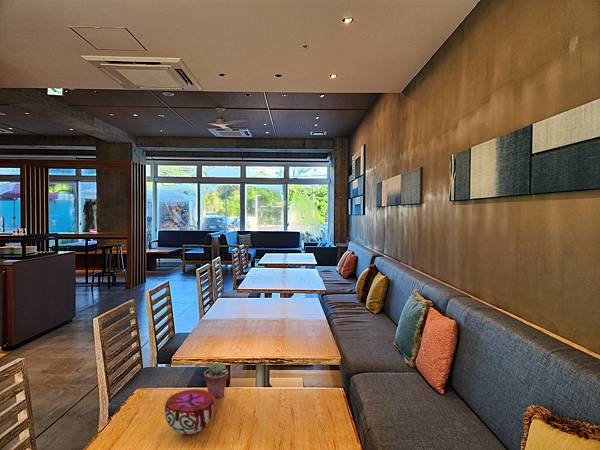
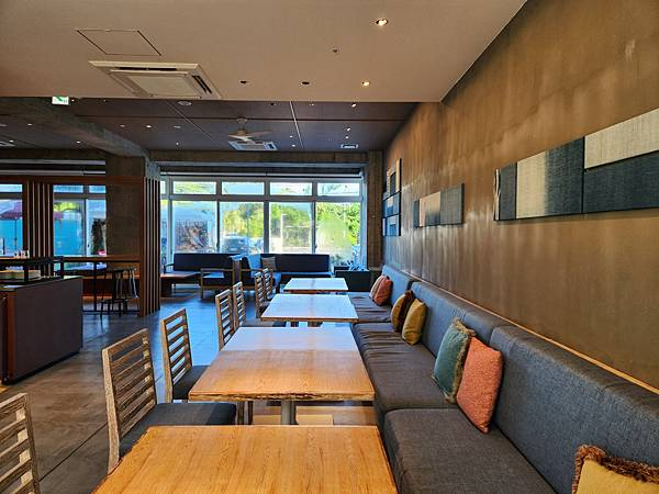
- decorative bowl [164,388,216,435]
- potted succulent [203,362,229,399]
